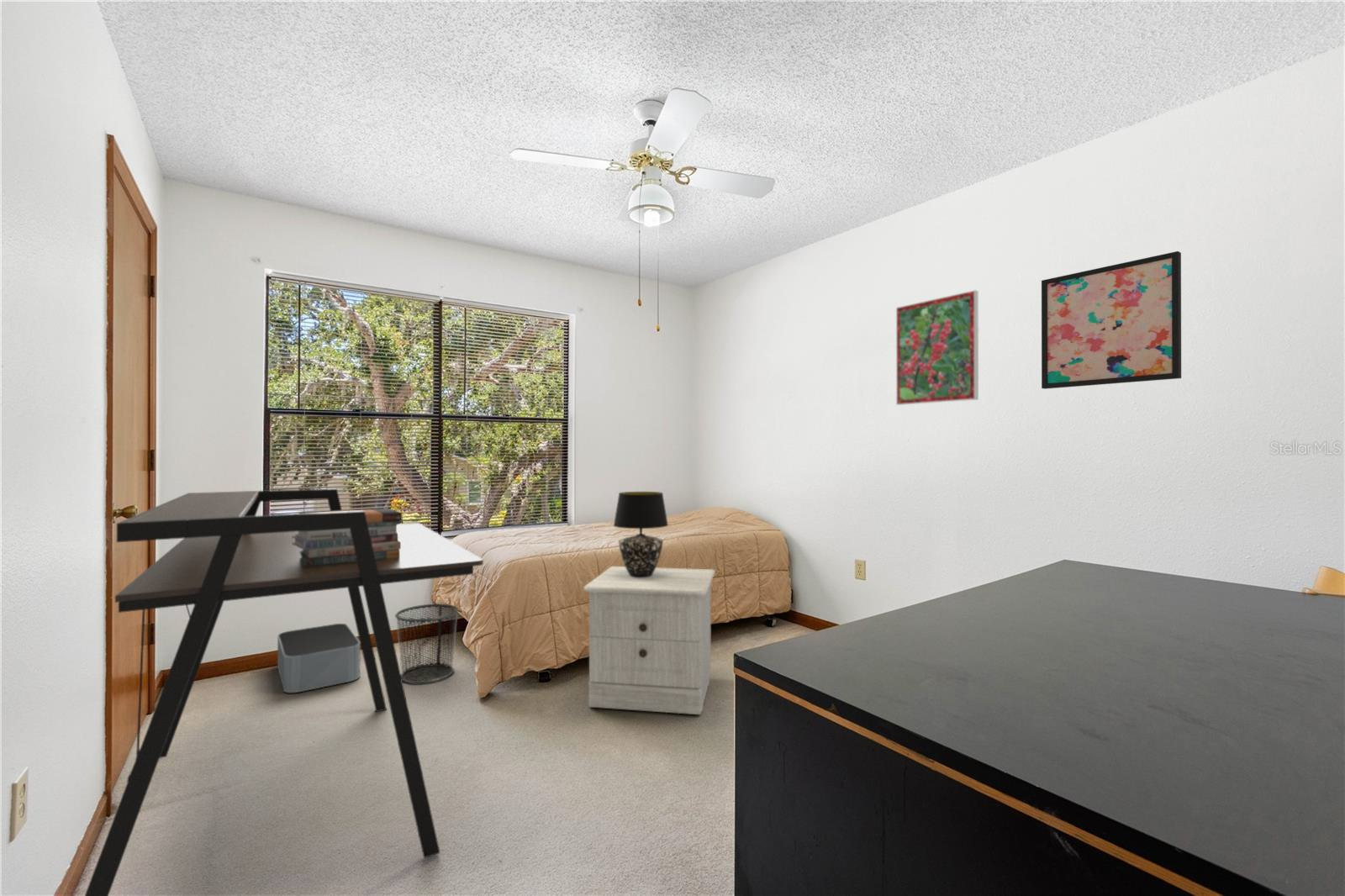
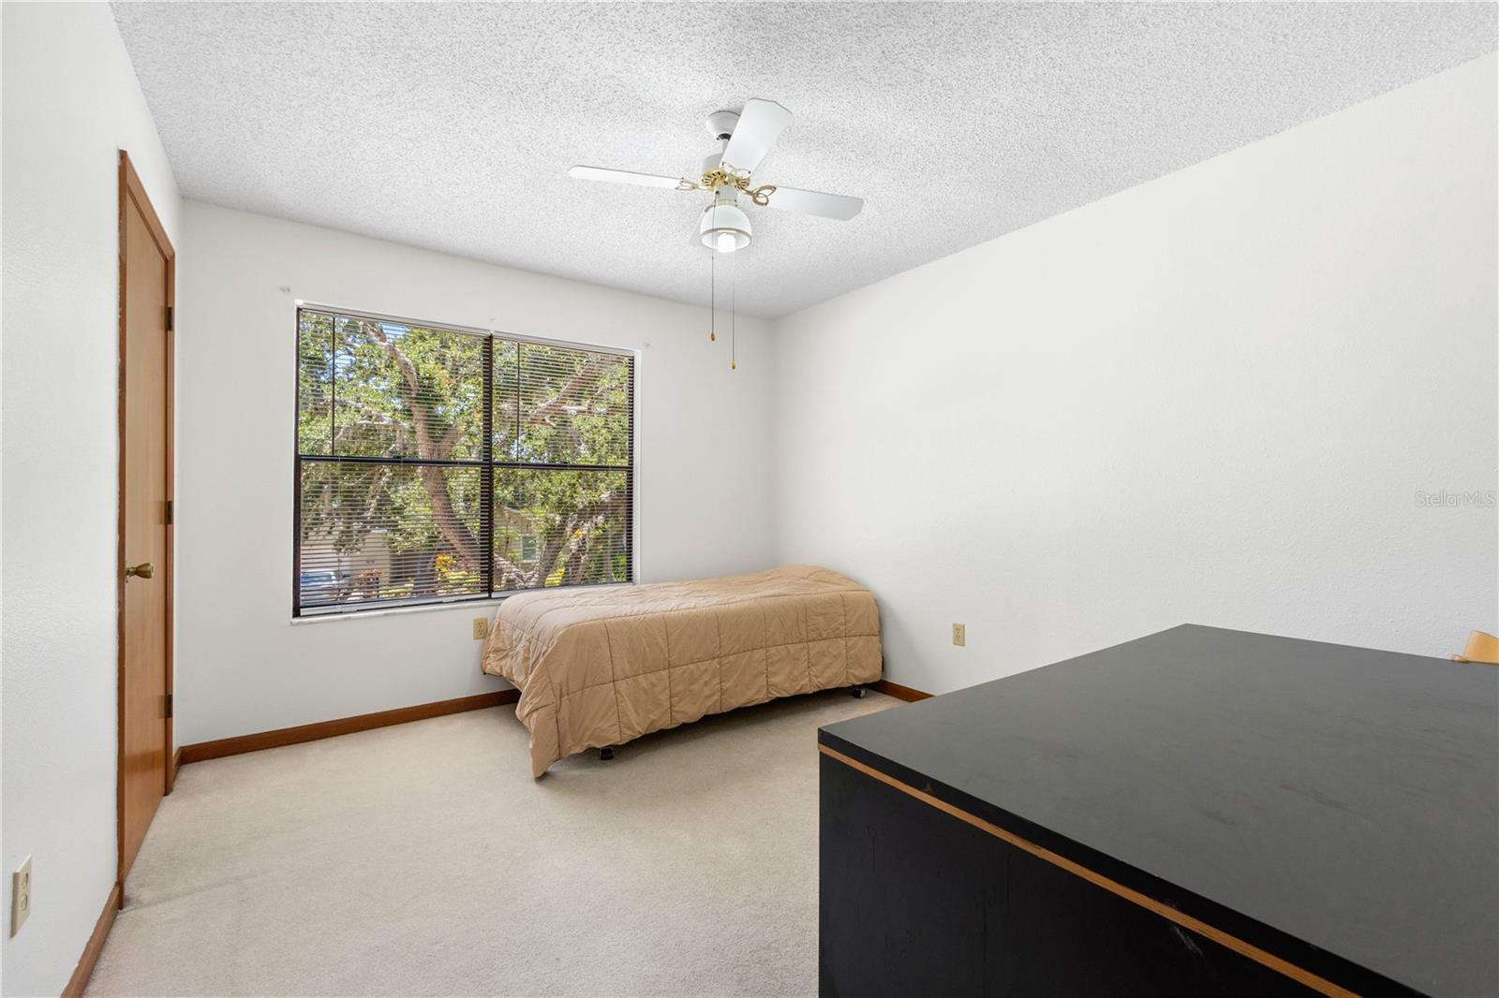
- book stack [292,508,403,567]
- nightstand [583,566,716,715]
- wall art [1041,250,1182,390]
- waste bin [394,603,460,684]
- table lamp [613,491,669,577]
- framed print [895,289,979,406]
- desk [84,488,484,896]
- storage bin [277,623,361,693]
